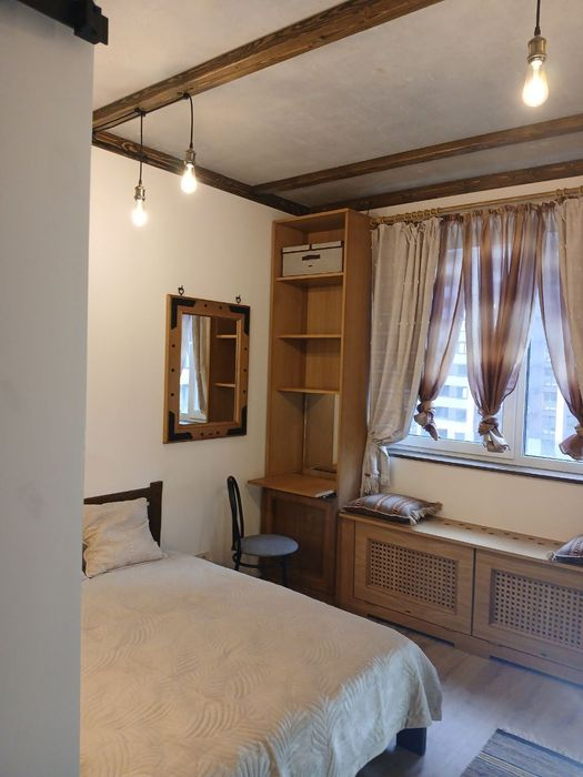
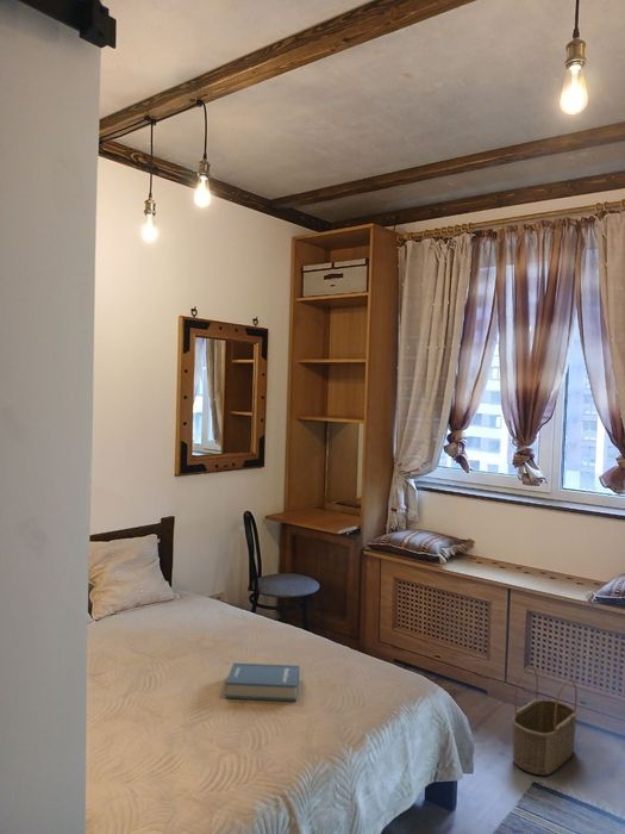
+ wicker basket [512,665,579,777]
+ hardback book [224,661,300,702]
